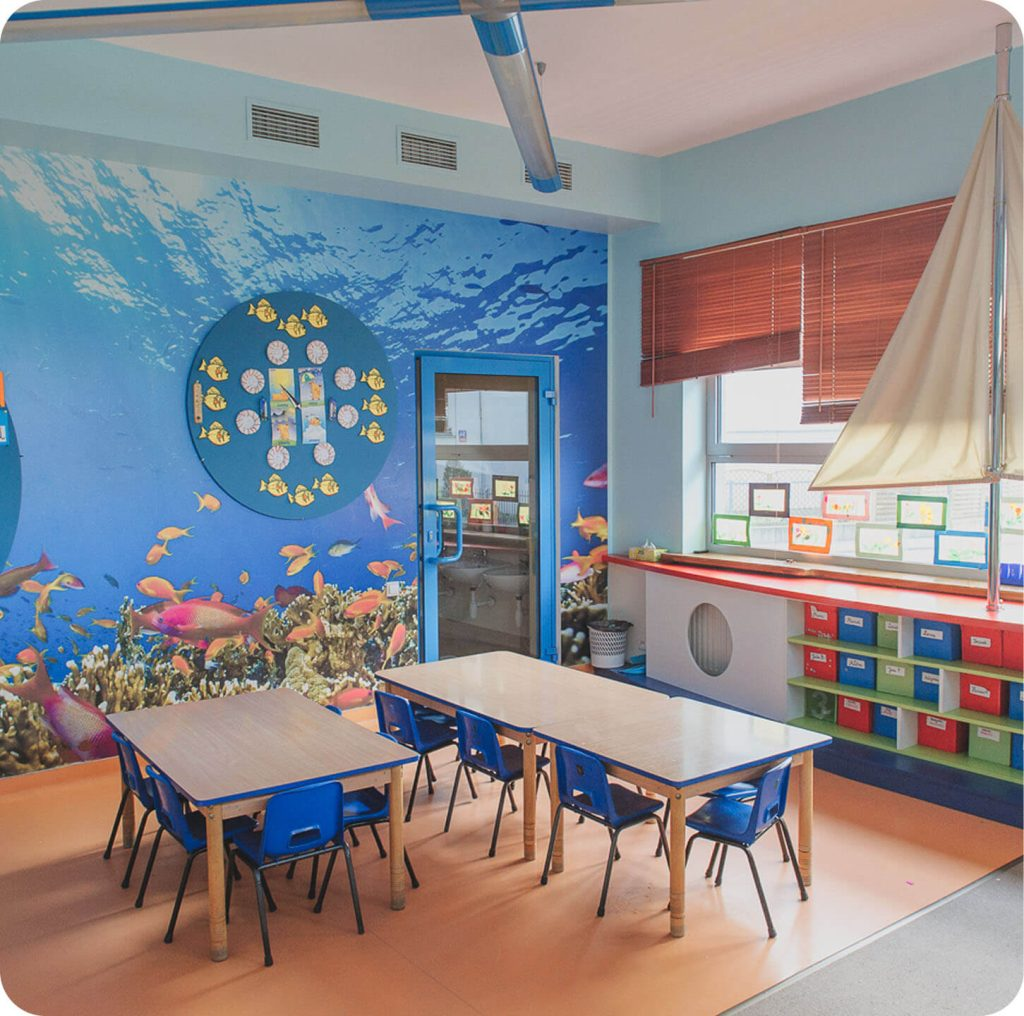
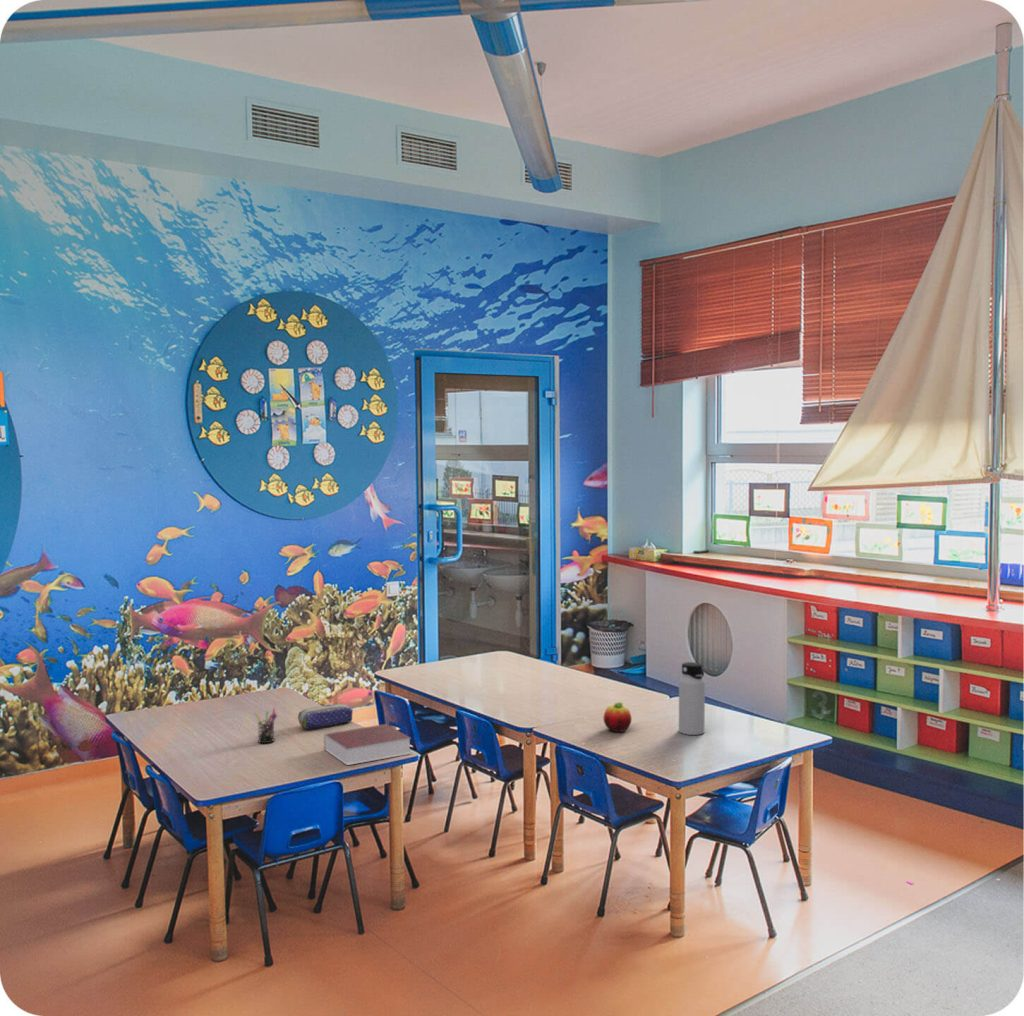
+ water bottle [678,661,706,736]
+ pen holder [253,707,278,745]
+ pencil case [297,703,354,730]
+ book [323,723,412,766]
+ fruit [603,701,633,733]
